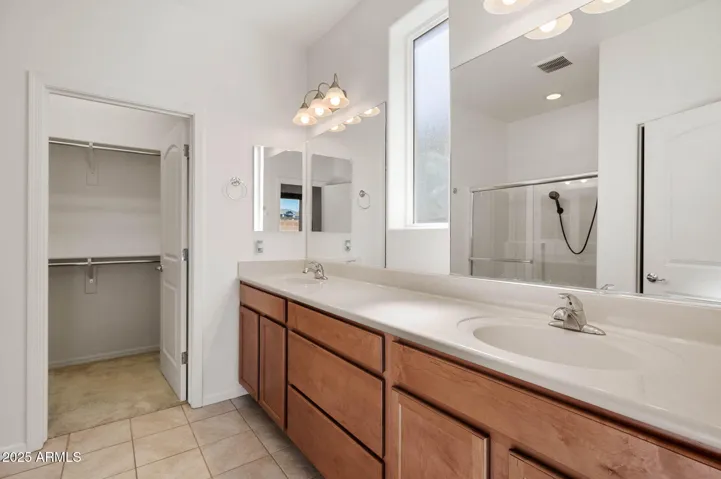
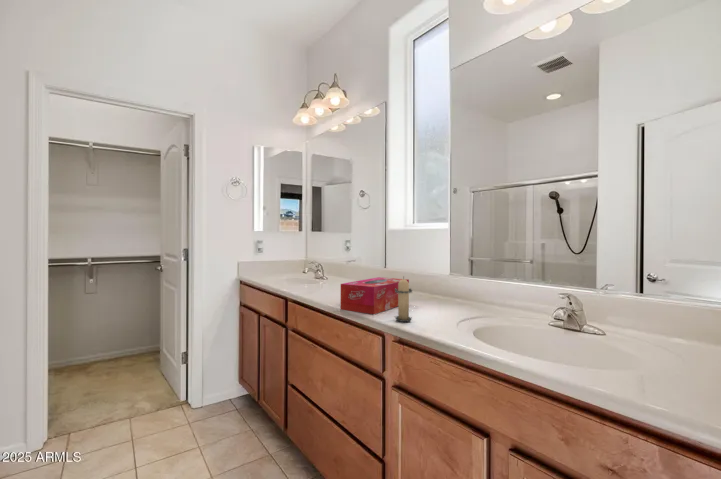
+ tissue box [340,276,410,315]
+ candle [393,275,414,323]
